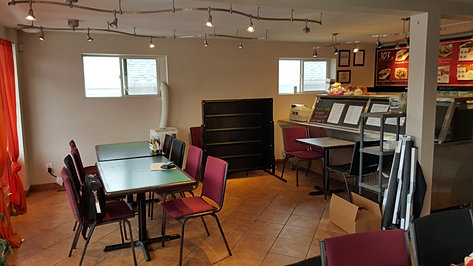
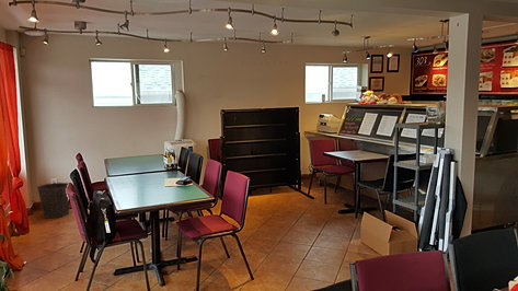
+ waste bin [36,182,71,219]
